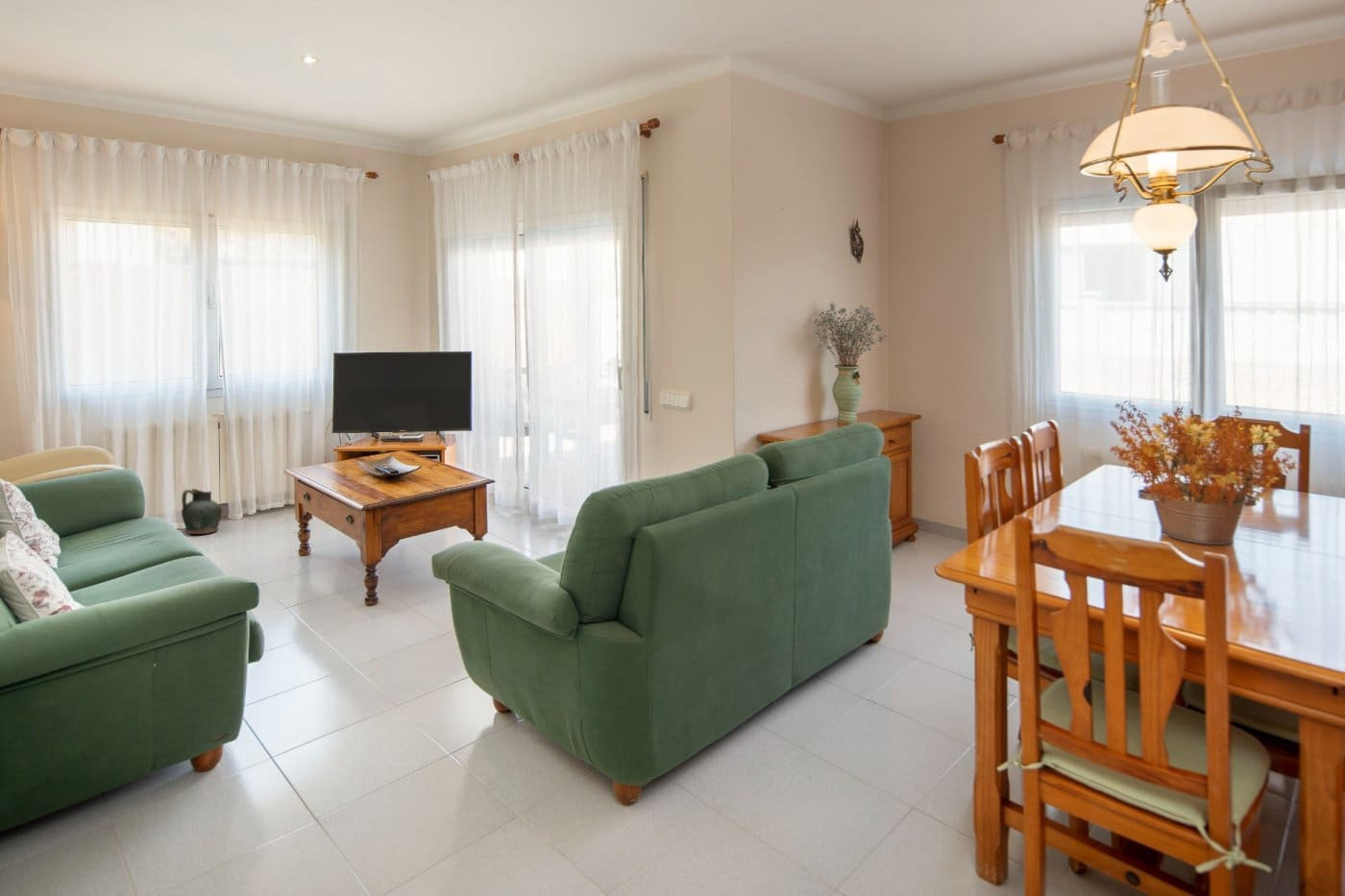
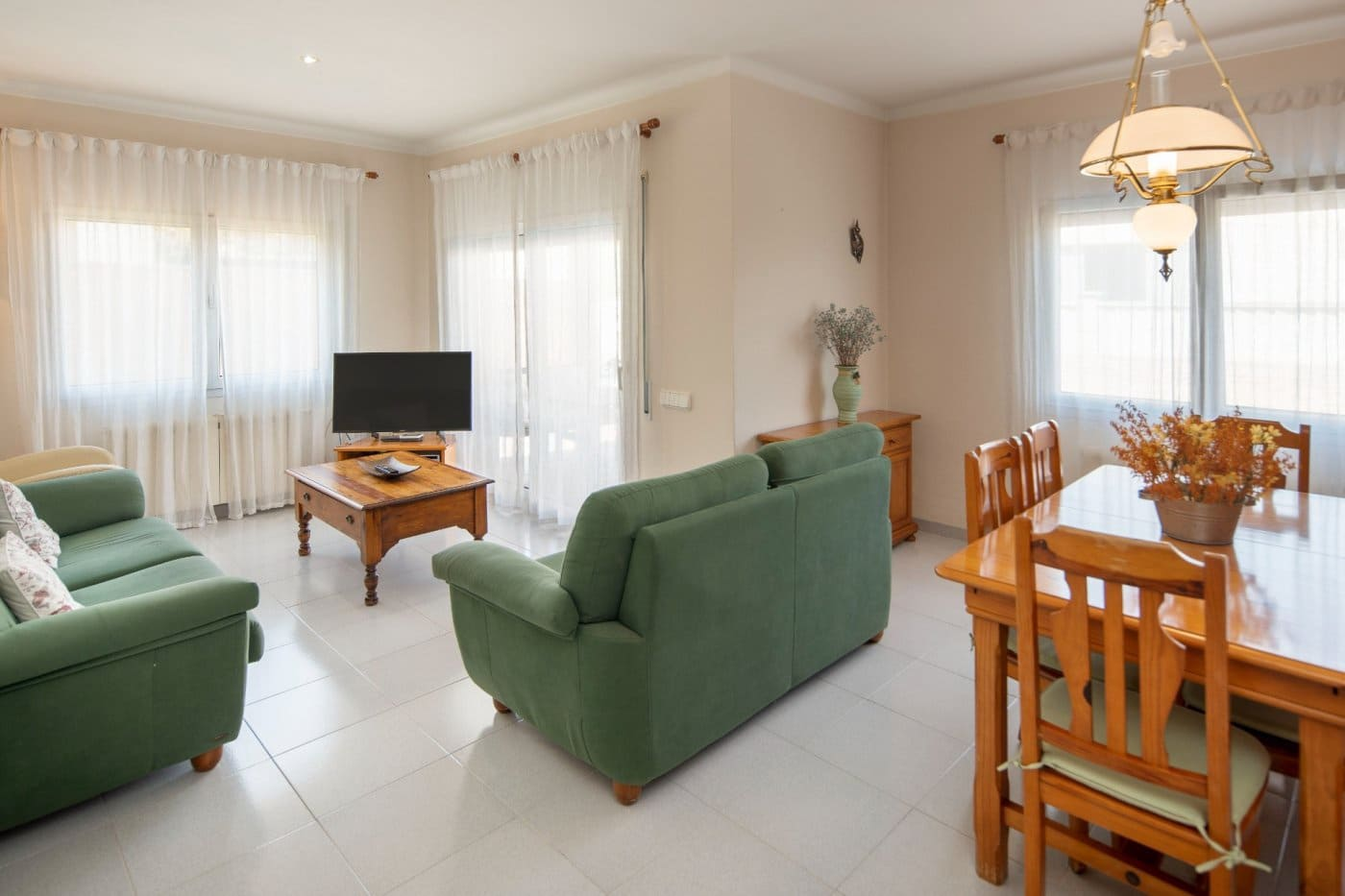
- ceramic jug [181,488,223,535]
